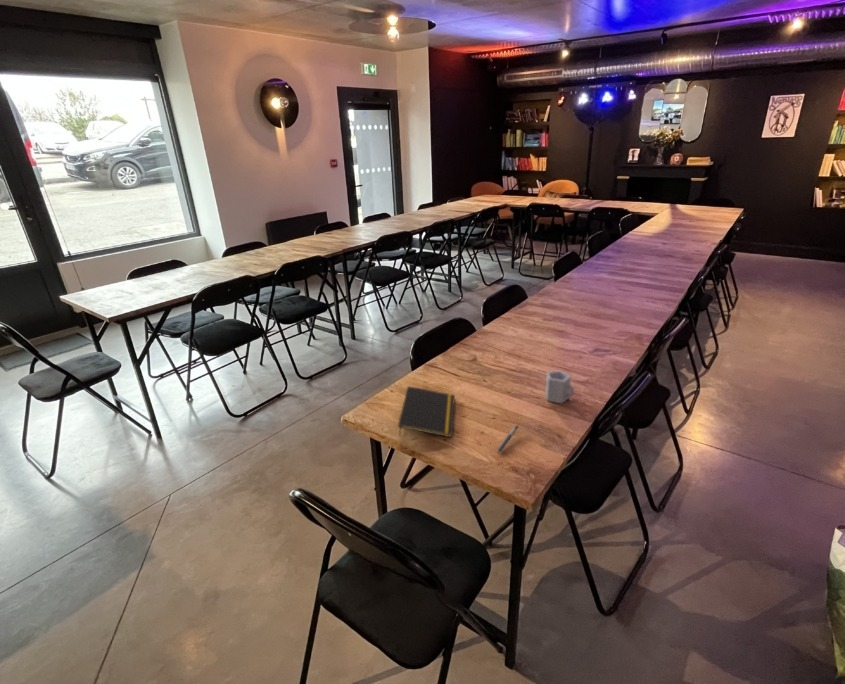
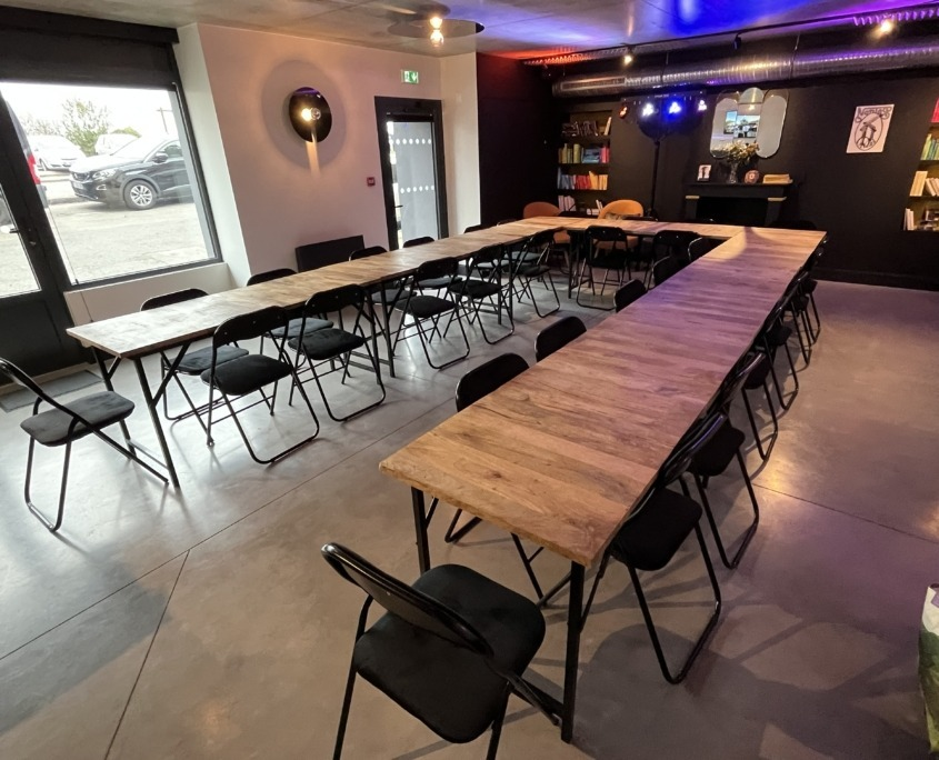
- notepad [397,385,456,439]
- cup [544,370,575,405]
- pen [497,424,519,453]
